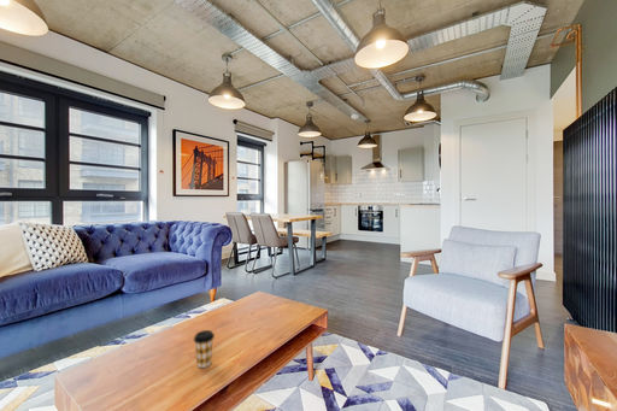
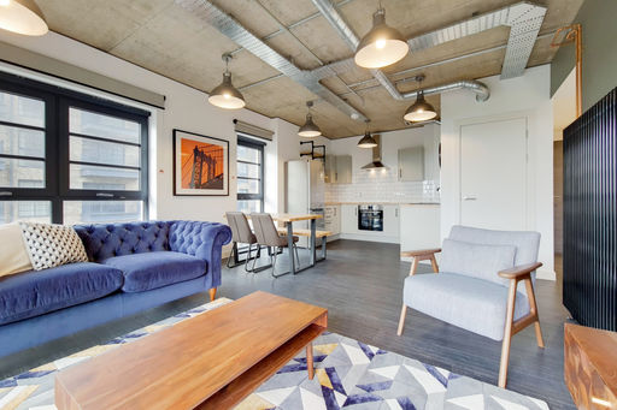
- coffee cup [193,329,216,369]
